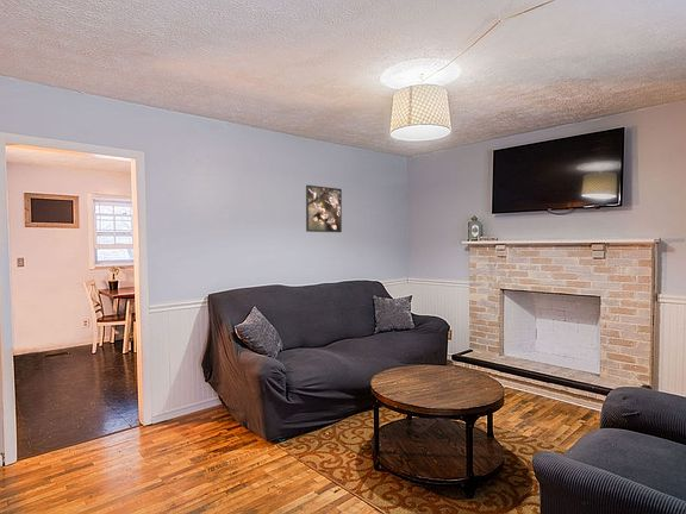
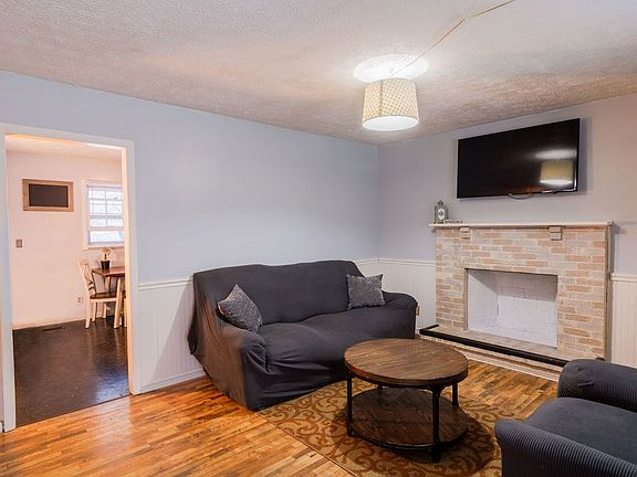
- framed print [305,184,343,233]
